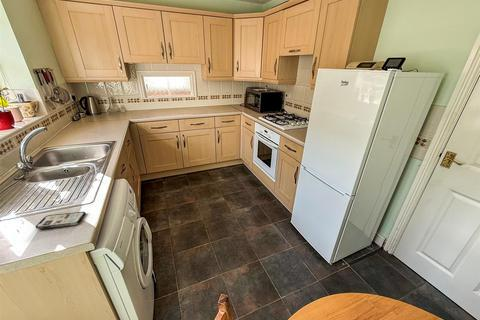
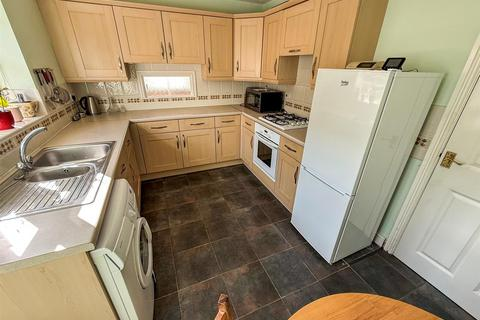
- phone case [35,211,87,230]
